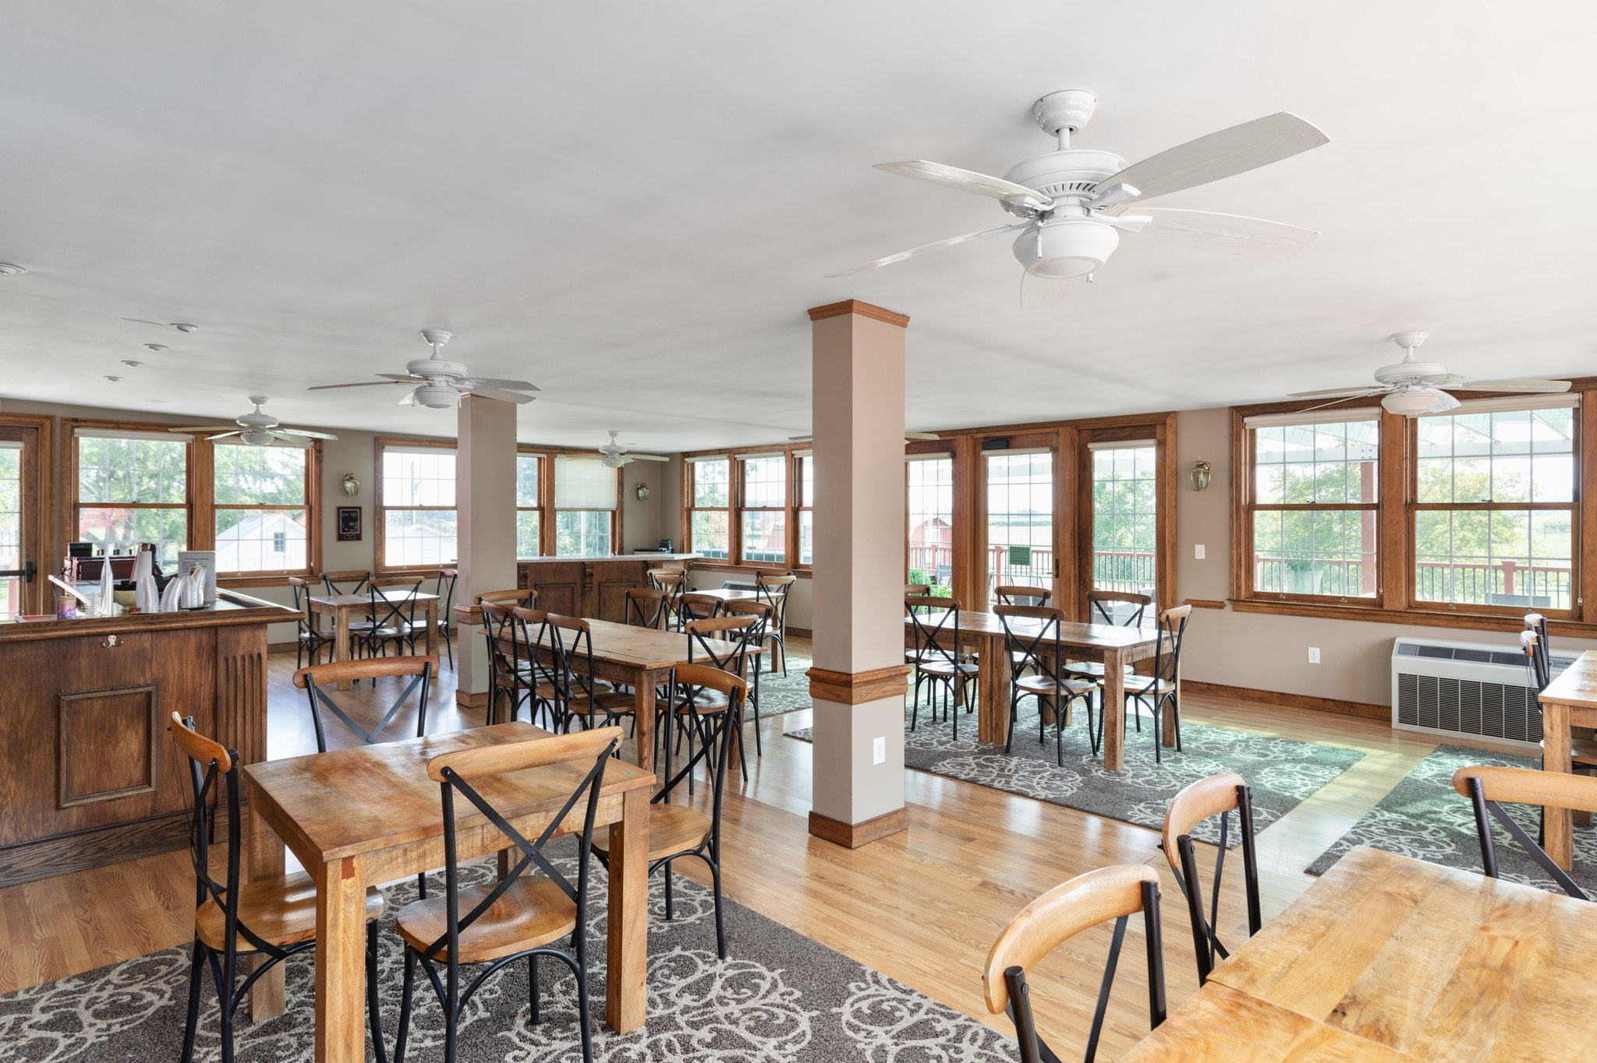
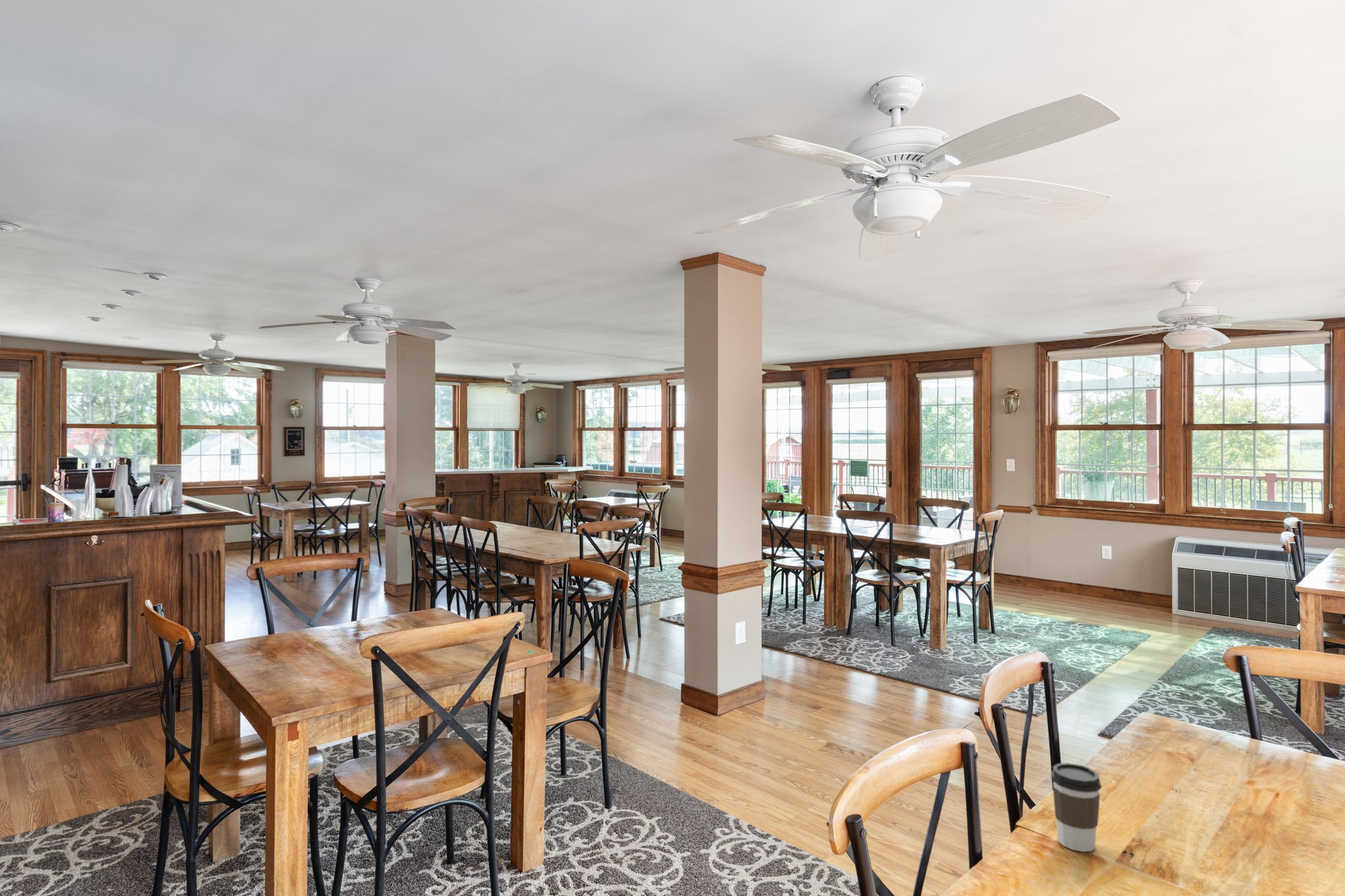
+ coffee cup [1050,762,1102,853]
